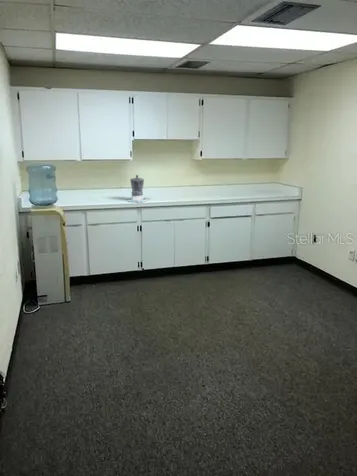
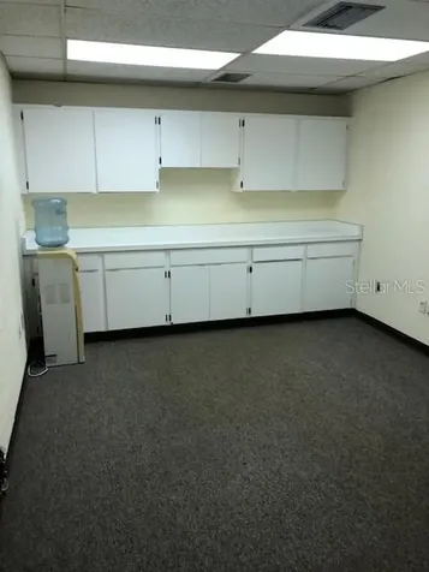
- coffee maker [126,174,149,203]
